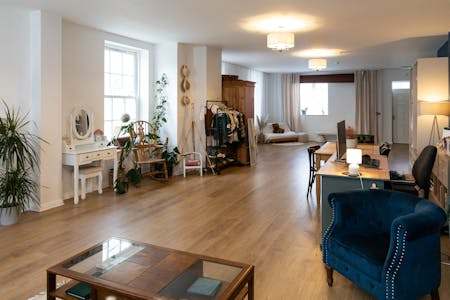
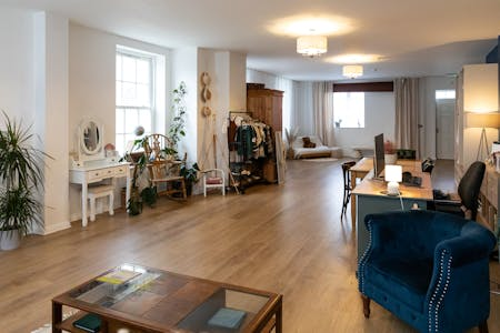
+ board game [93,268,154,291]
